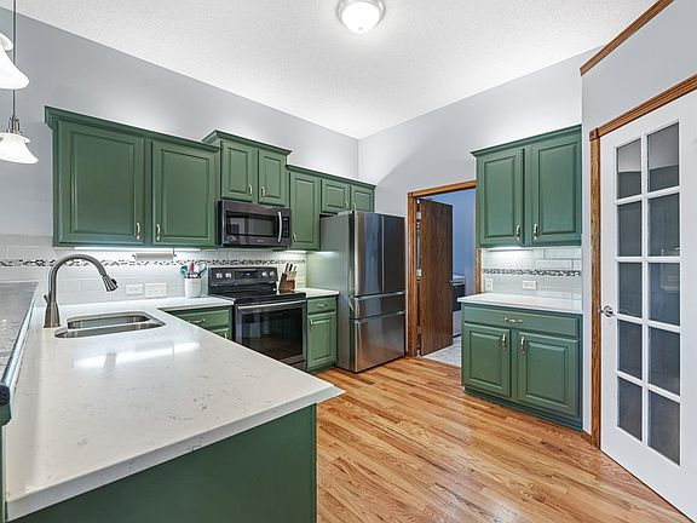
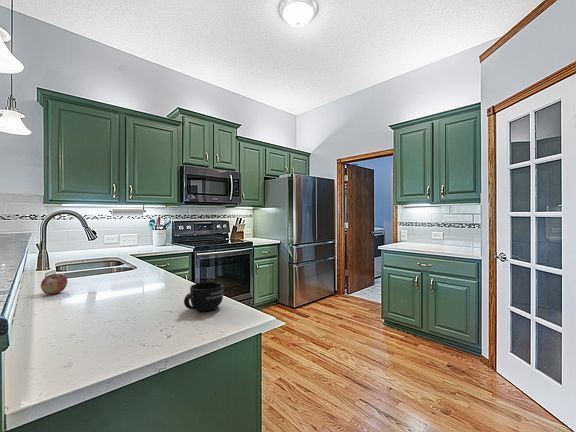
+ apple [40,273,68,295]
+ mug [183,281,225,312]
